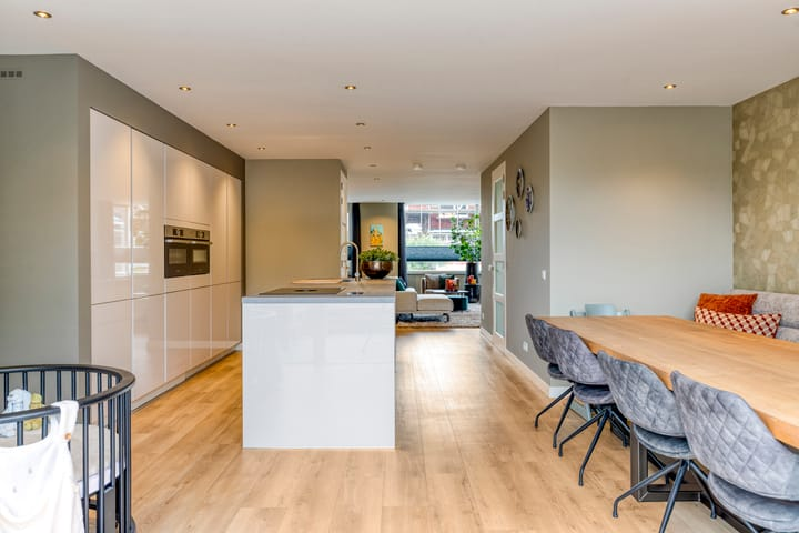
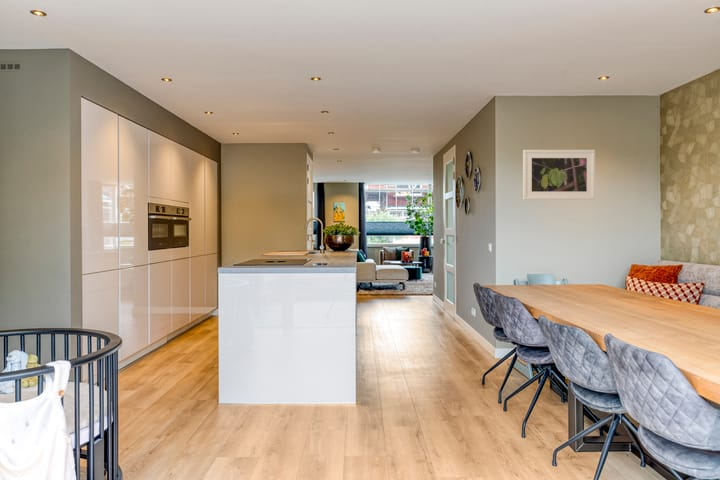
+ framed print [522,149,596,201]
